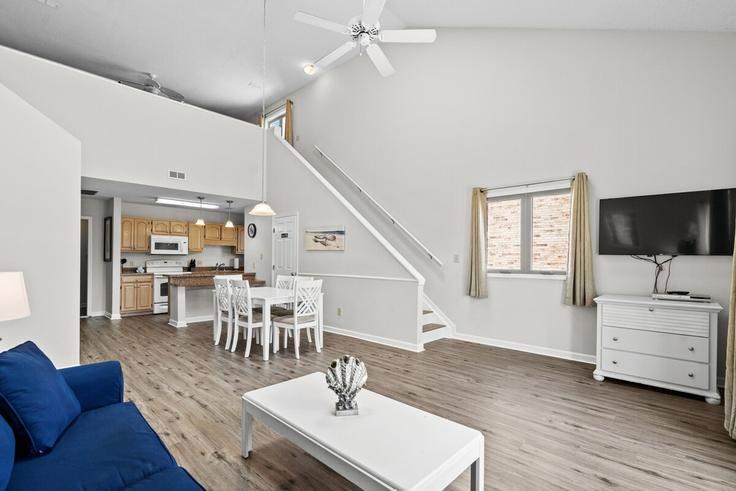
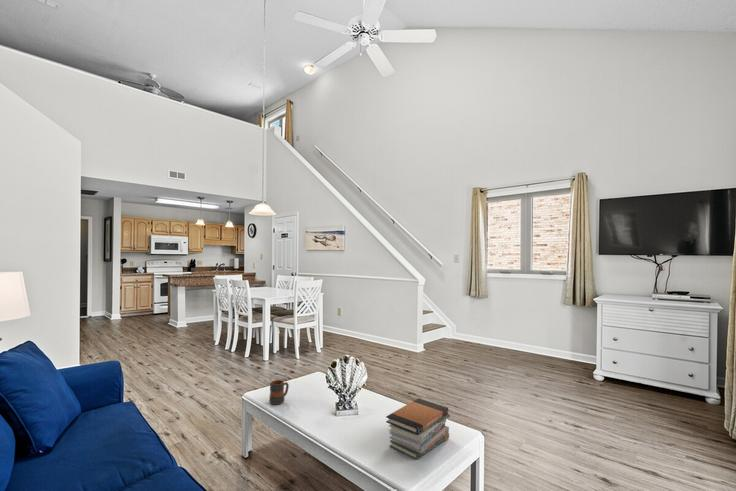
+ book stack [385,397,451,461]
+ mug [268,379,290,406]
